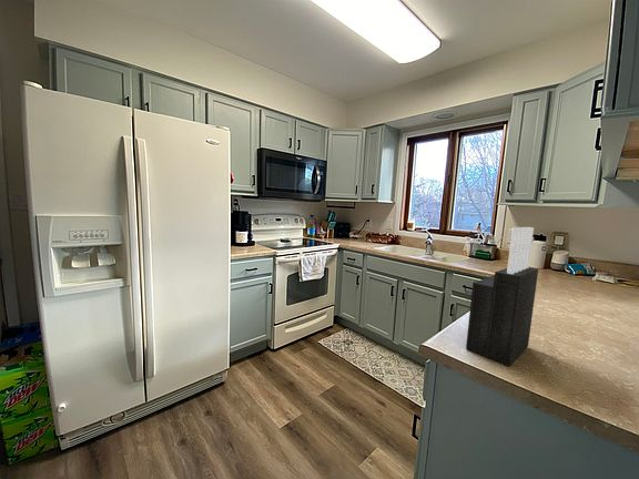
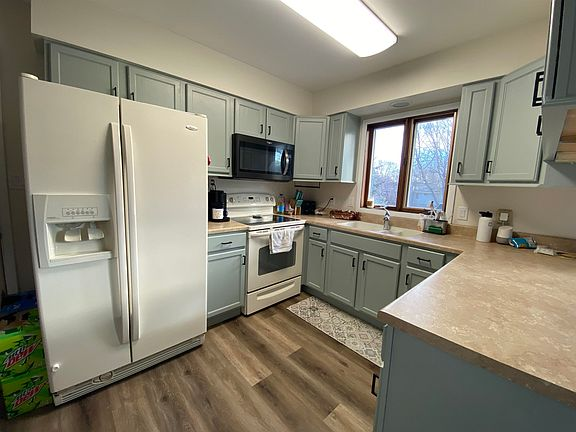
- knife block [465,226,539,367]
